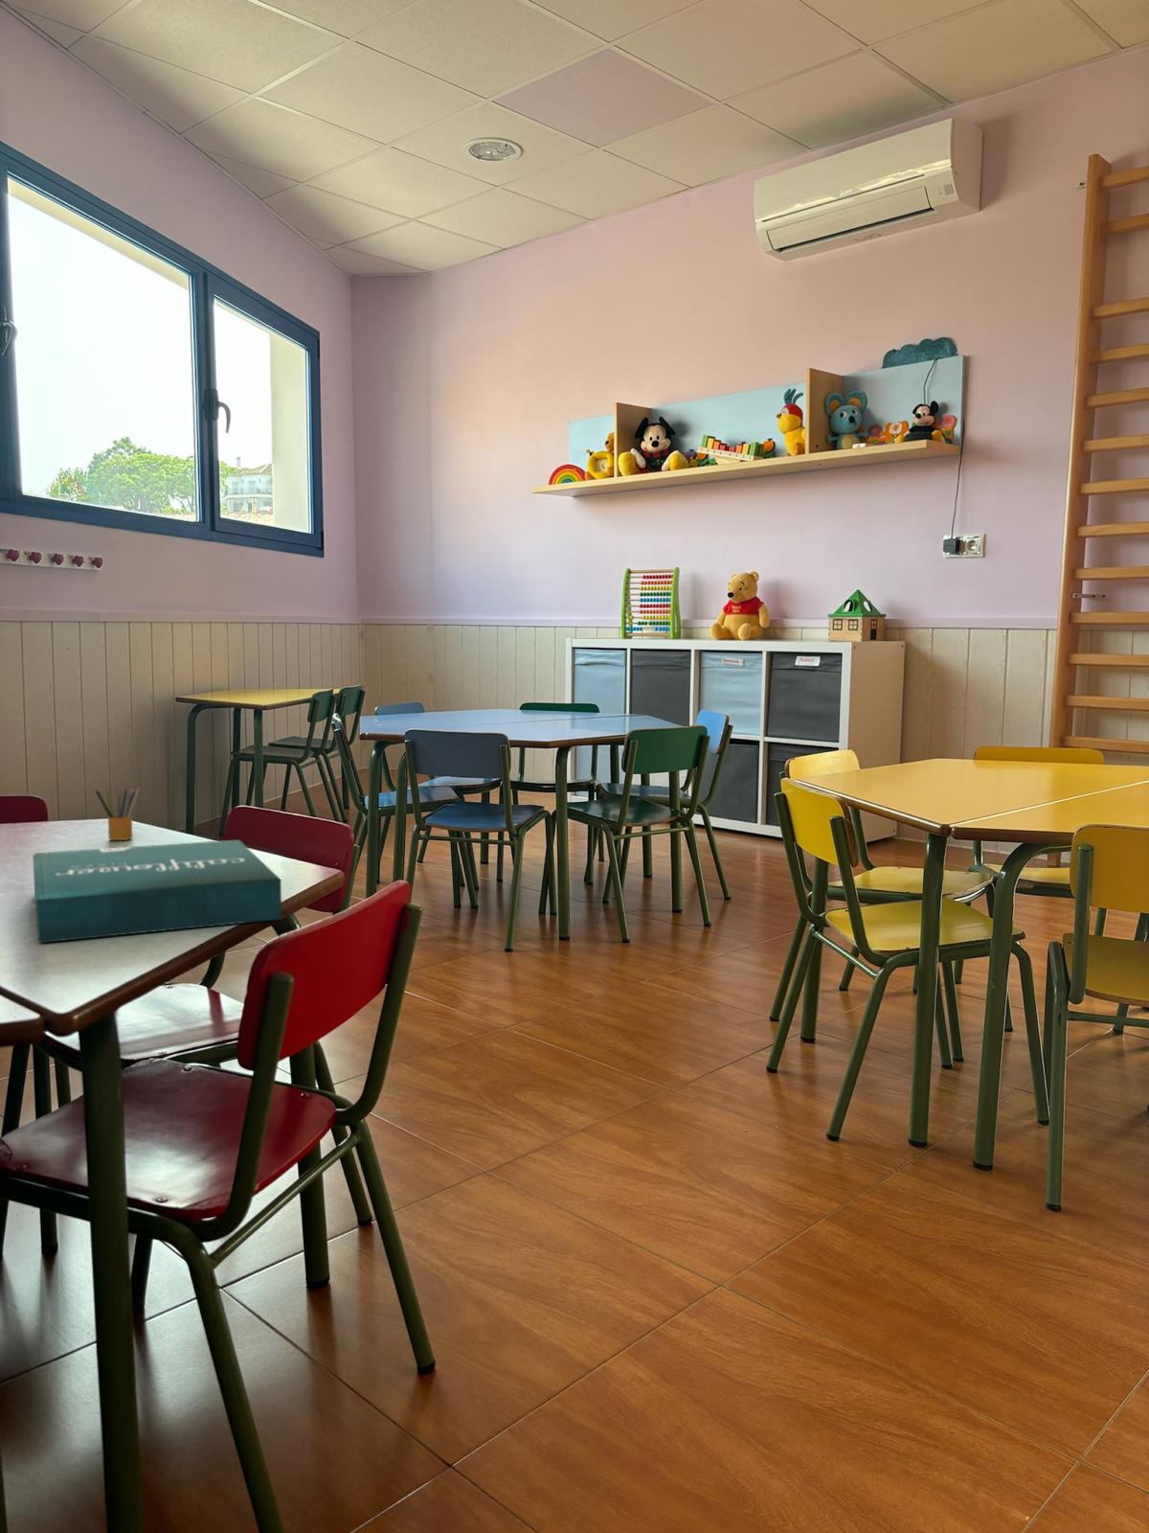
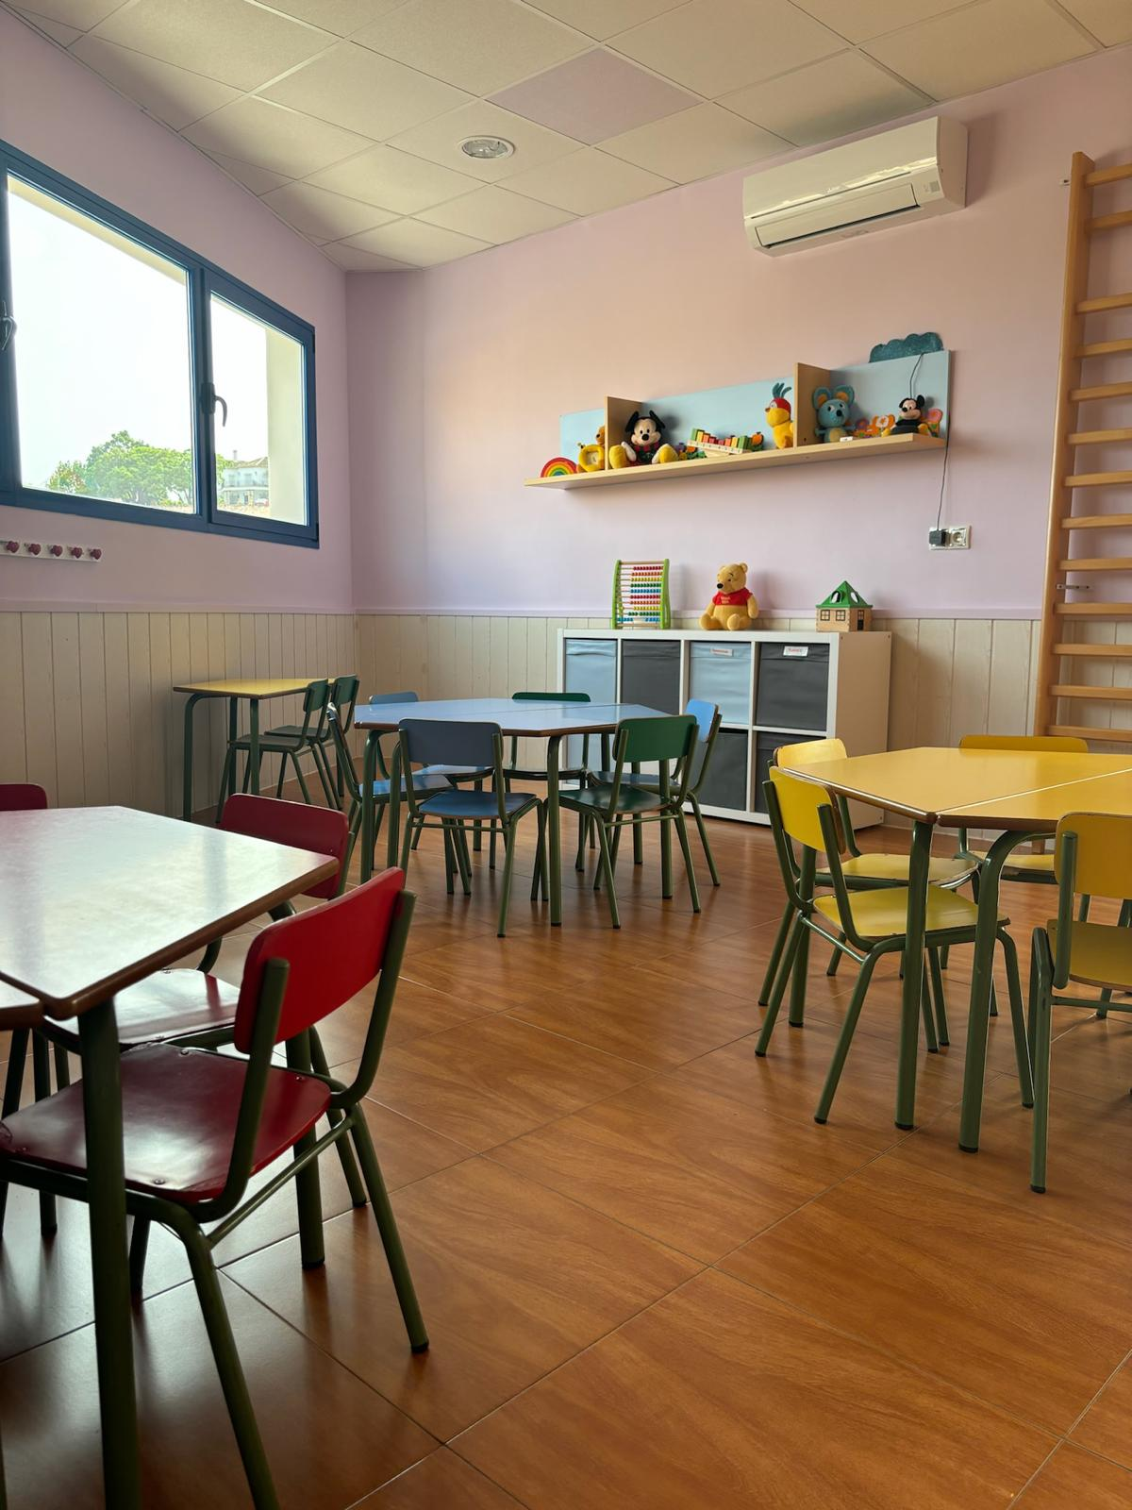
- pencil box [94,785,141,841]
- pizza box [33,839,282,944]
